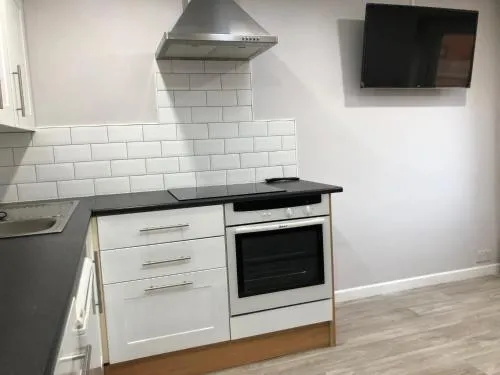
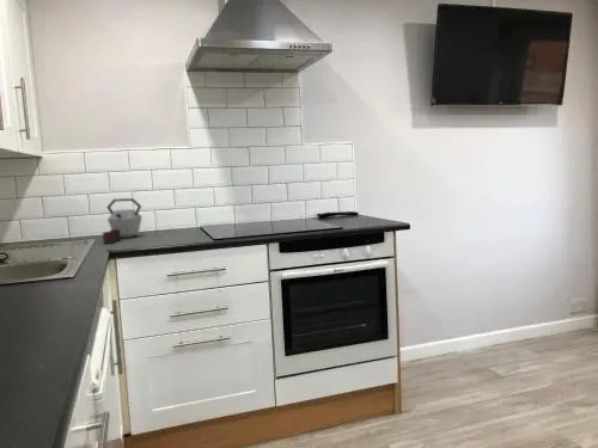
+ kettle [102,197,144,245]
